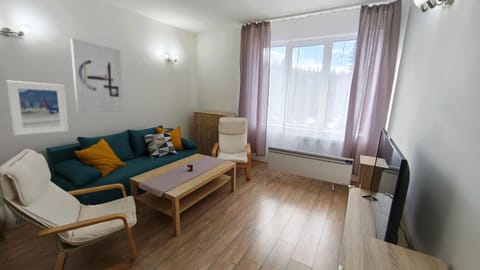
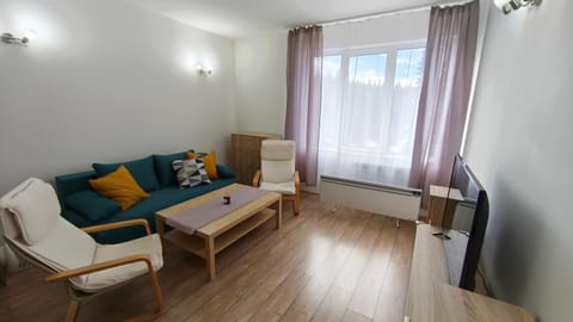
- wall art [69,37,124,113]
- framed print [5,79,69,136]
